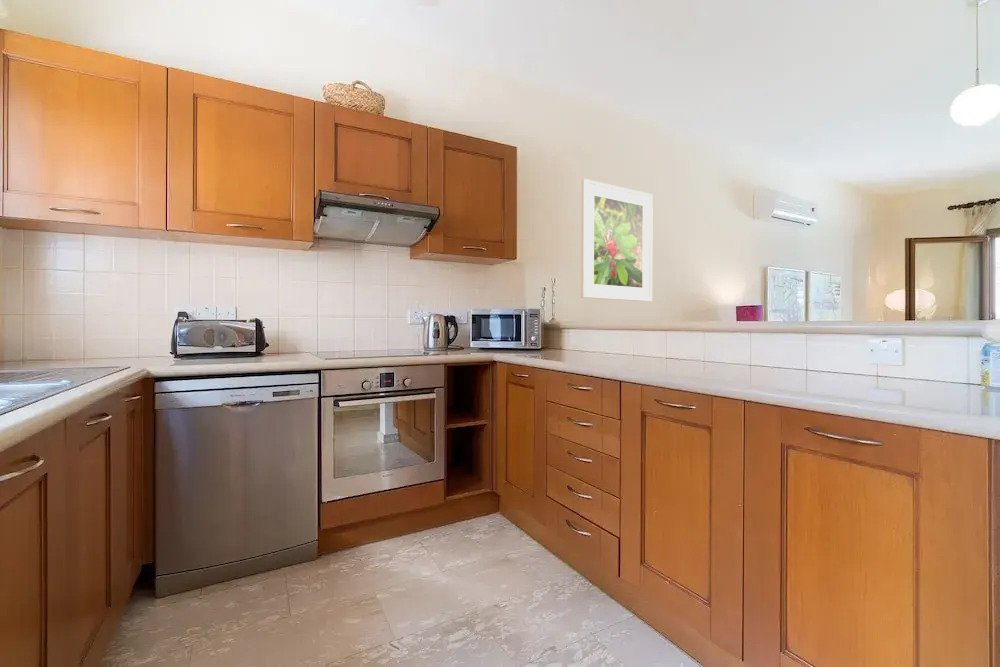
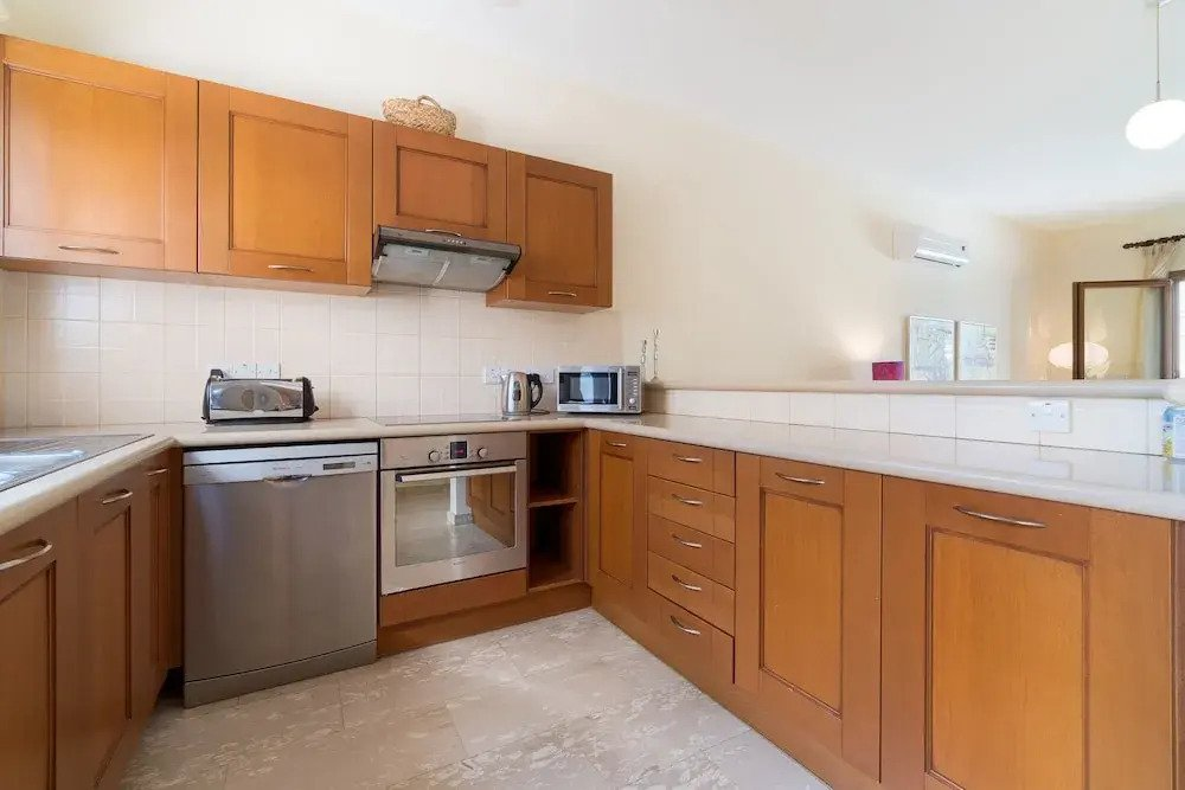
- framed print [580,178,654,303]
